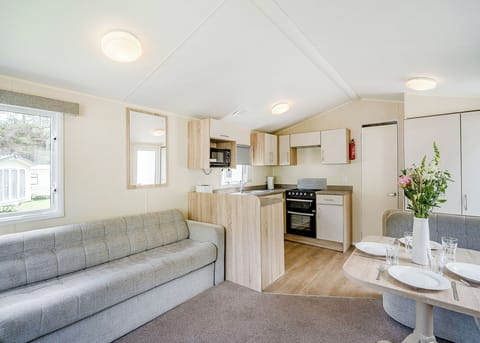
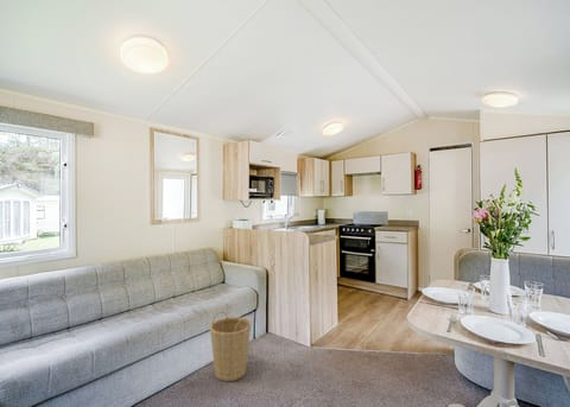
+ basket [209,311,252,382]
